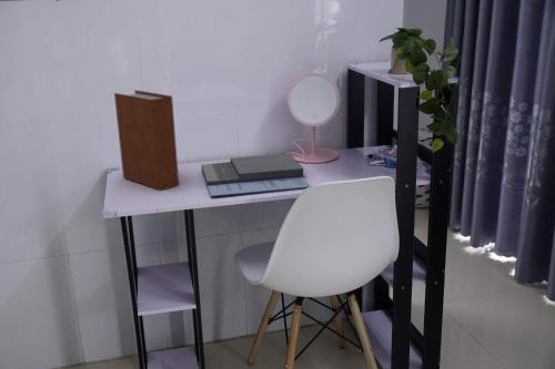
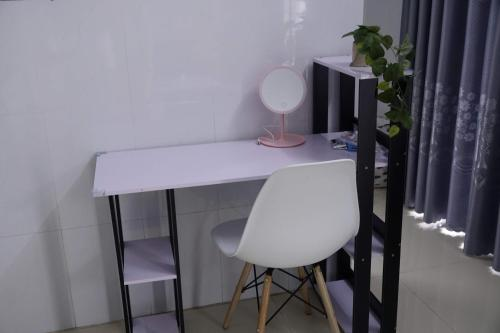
- book [113,89,180,192]
- notebook [201,153,312,198]
